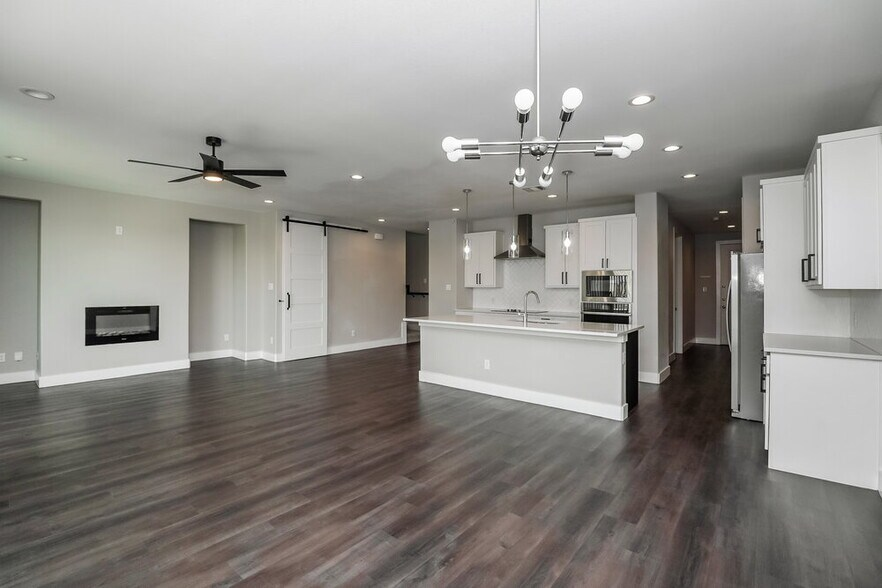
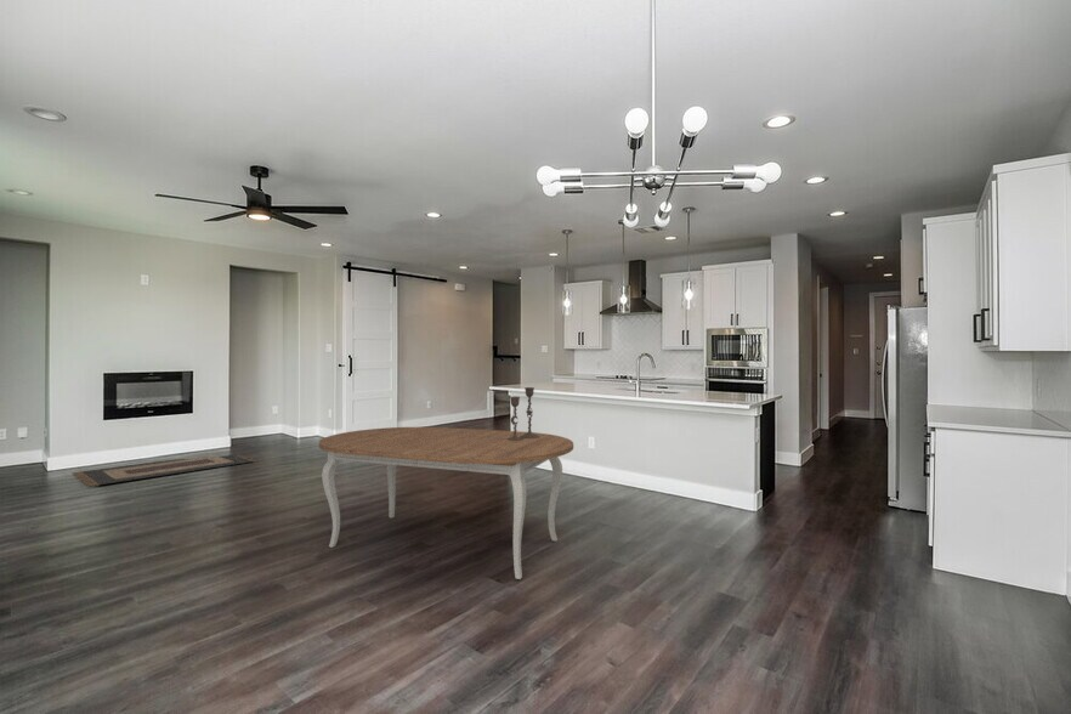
+ candlestick [506,386,539,441]
+ rug [72,453,260,488]
+ dining table [318,426,574,580]
